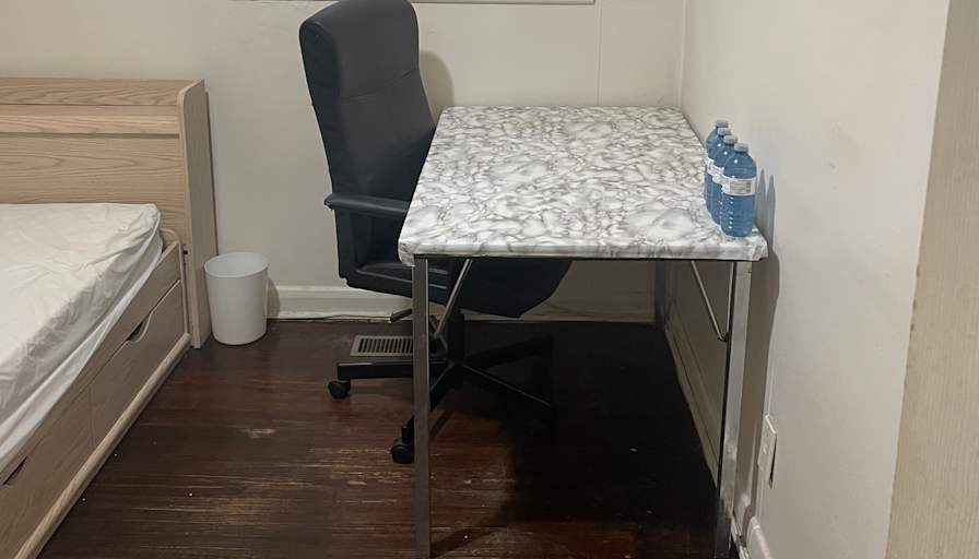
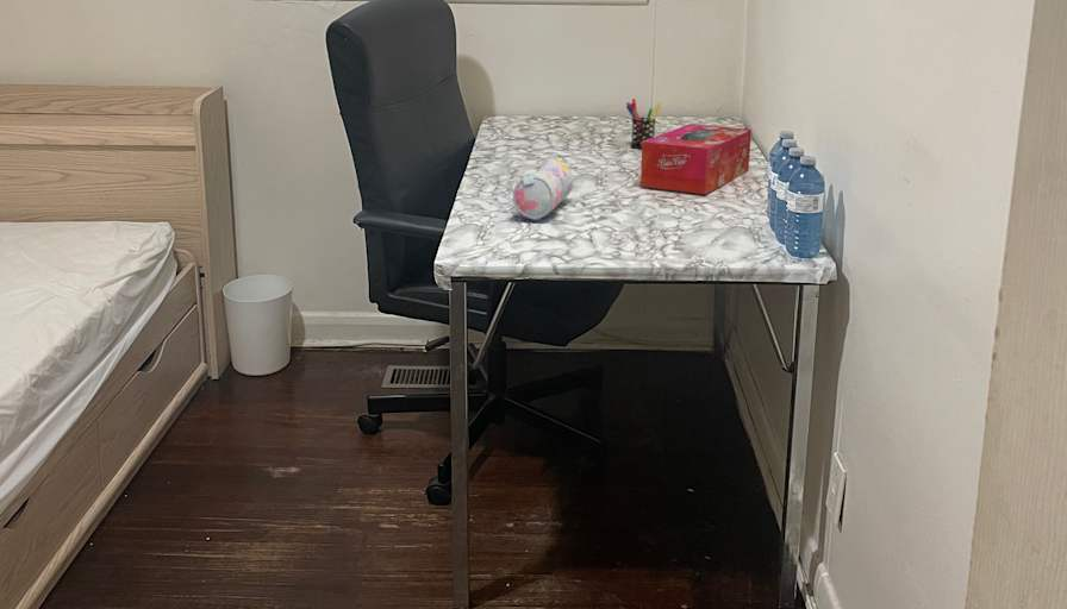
+ pencil case [512,157,574,221]
+ pen holder [625,98,662,150]
+ tissue box [639,123,753,195]
